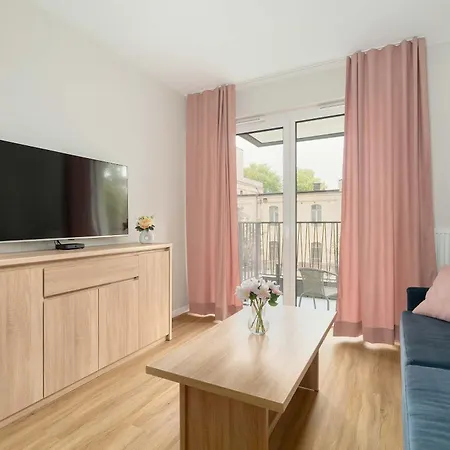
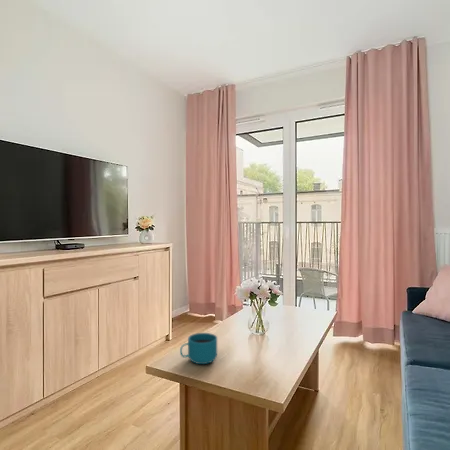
+ cup [179,332,218,365]
